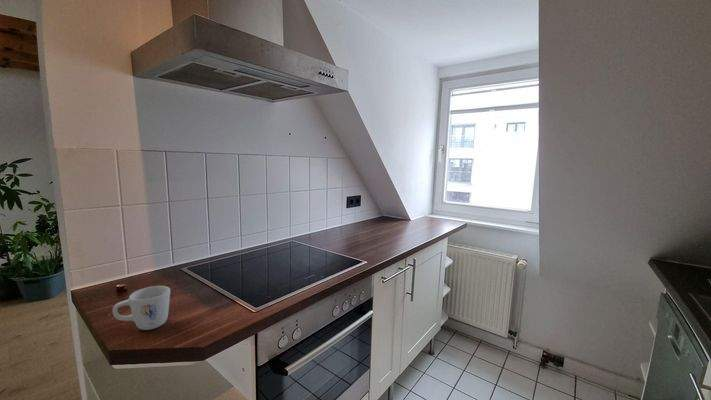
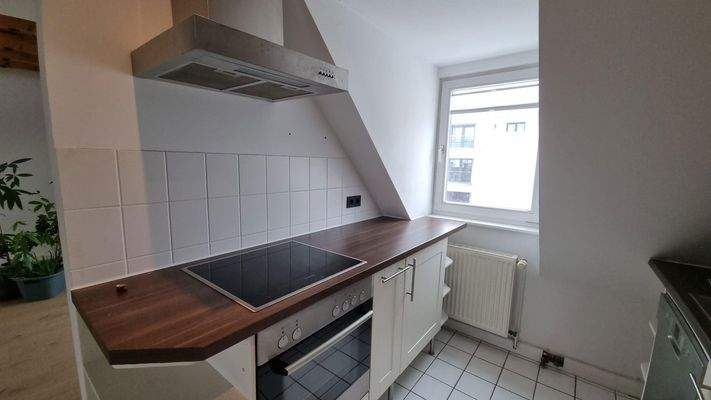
- mug [112,285,171,331]
